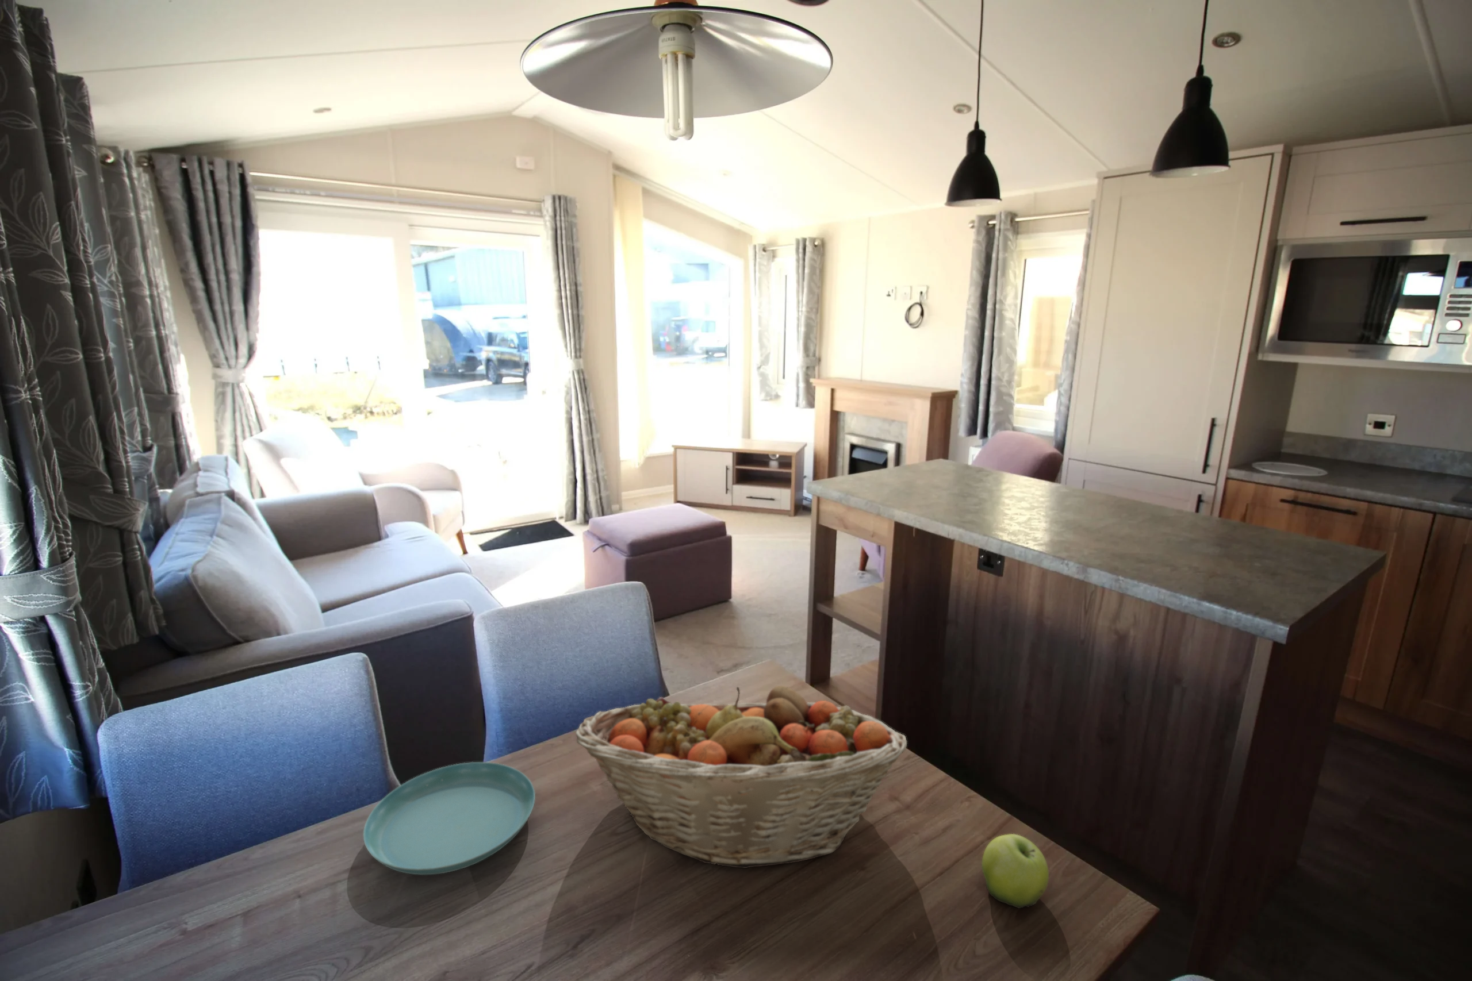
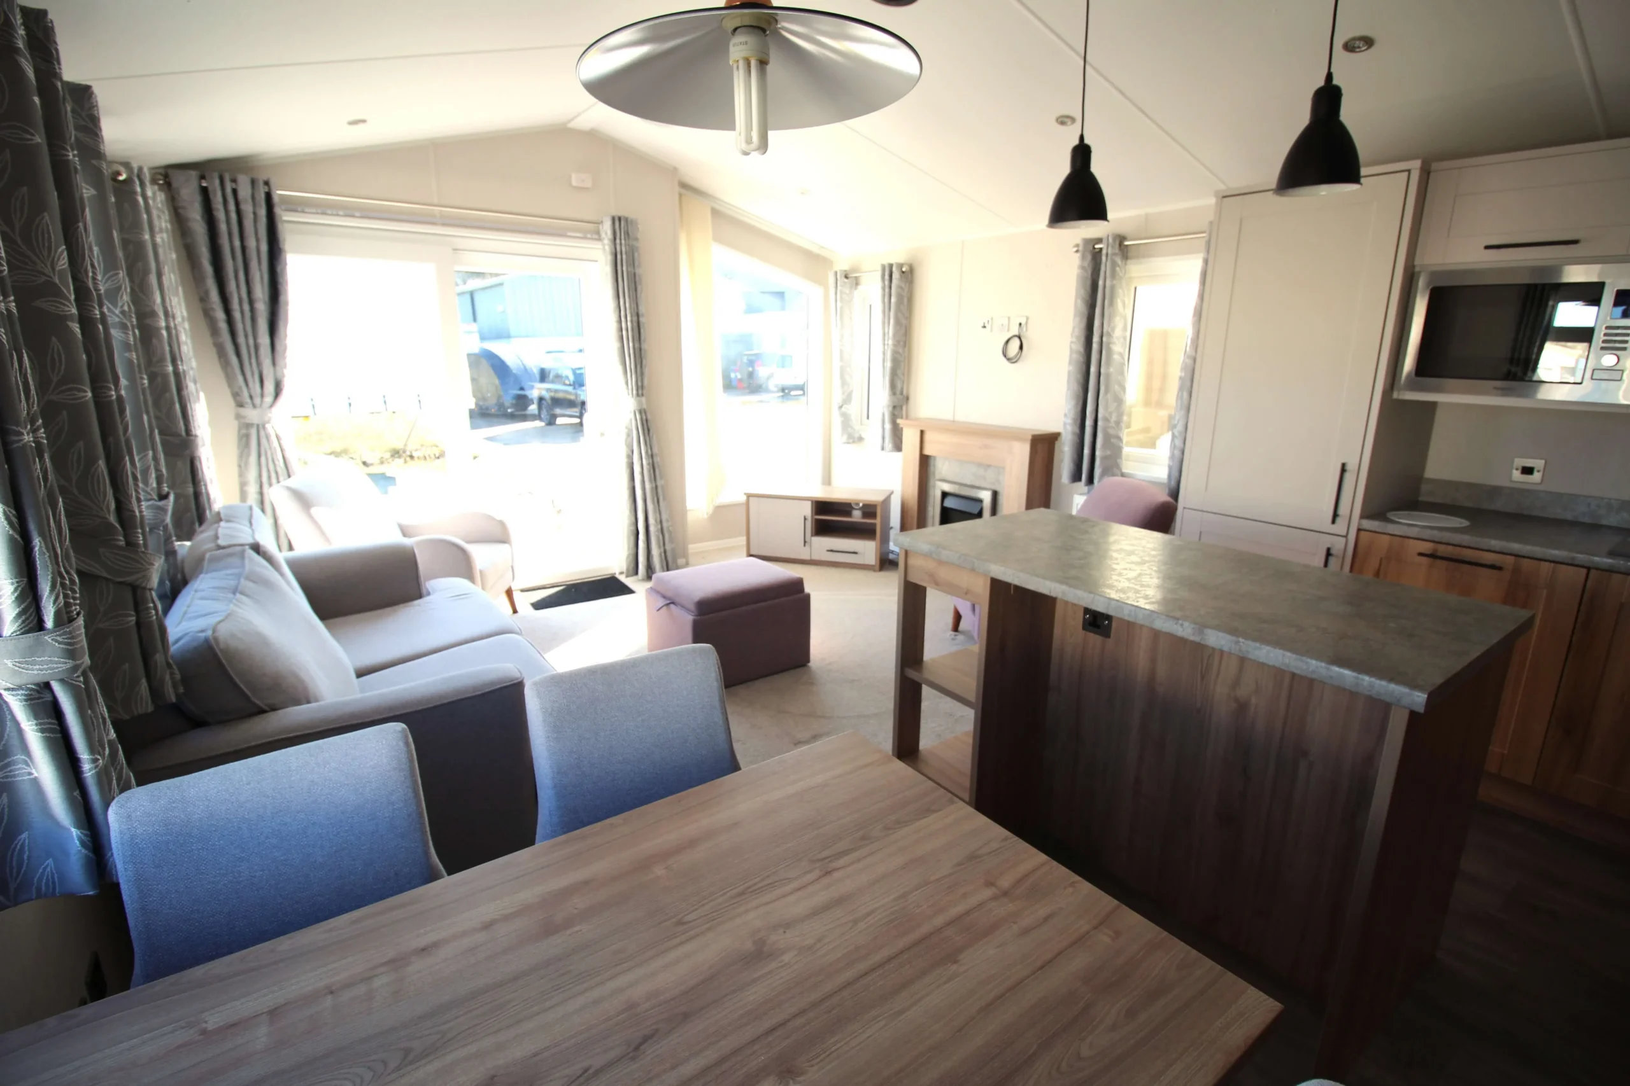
- saucer [363,761,536,875]
- fruit basket [575,685,907,869]
- fruit [981,833,1049,909]
